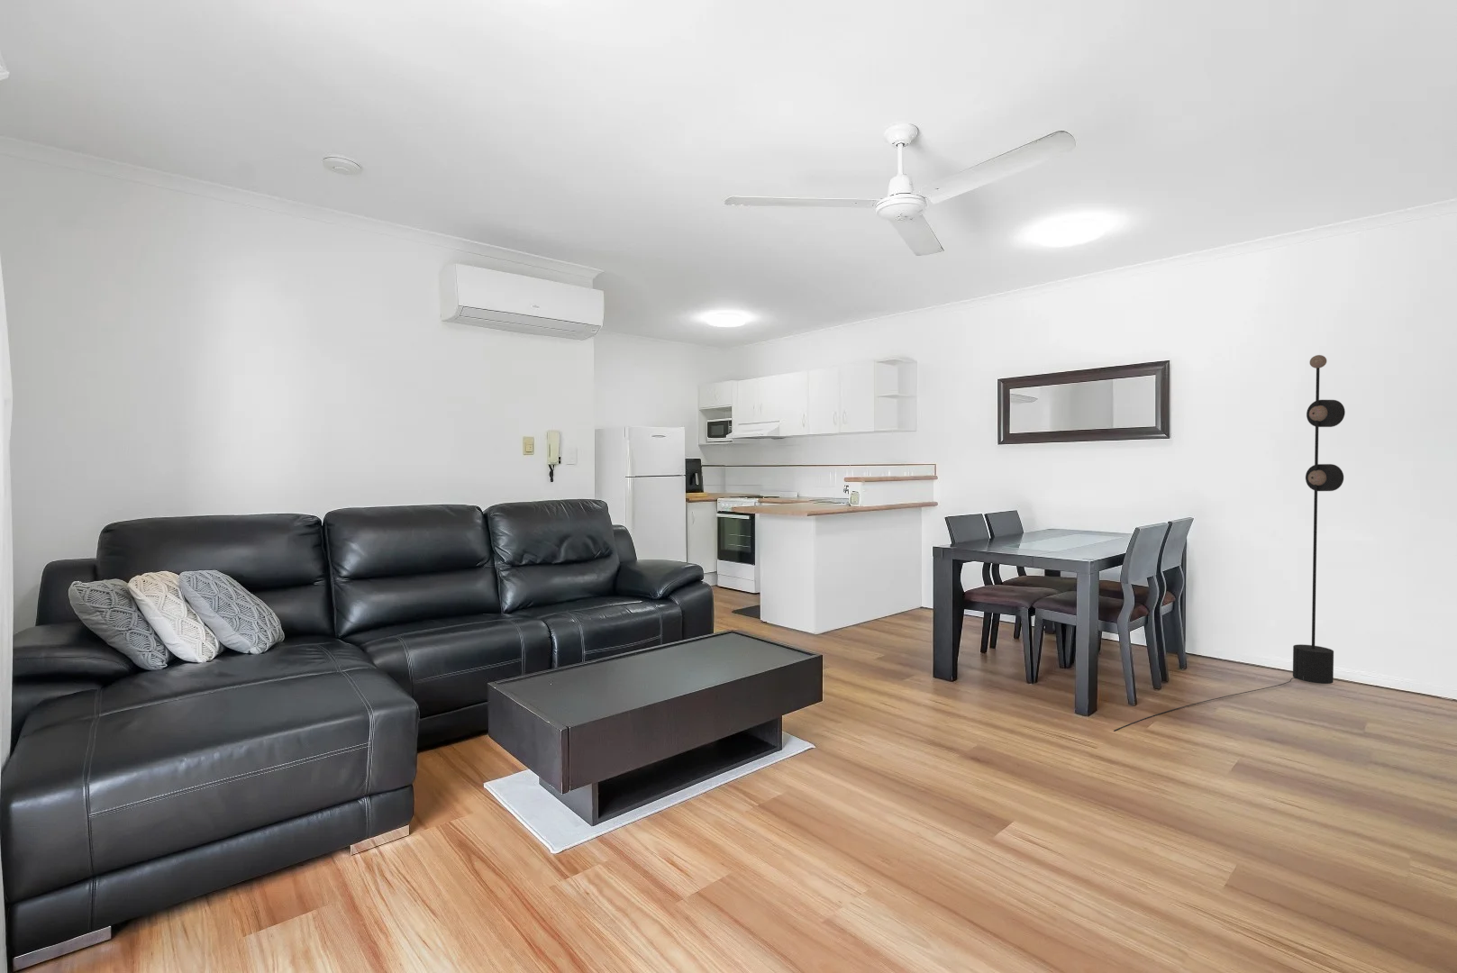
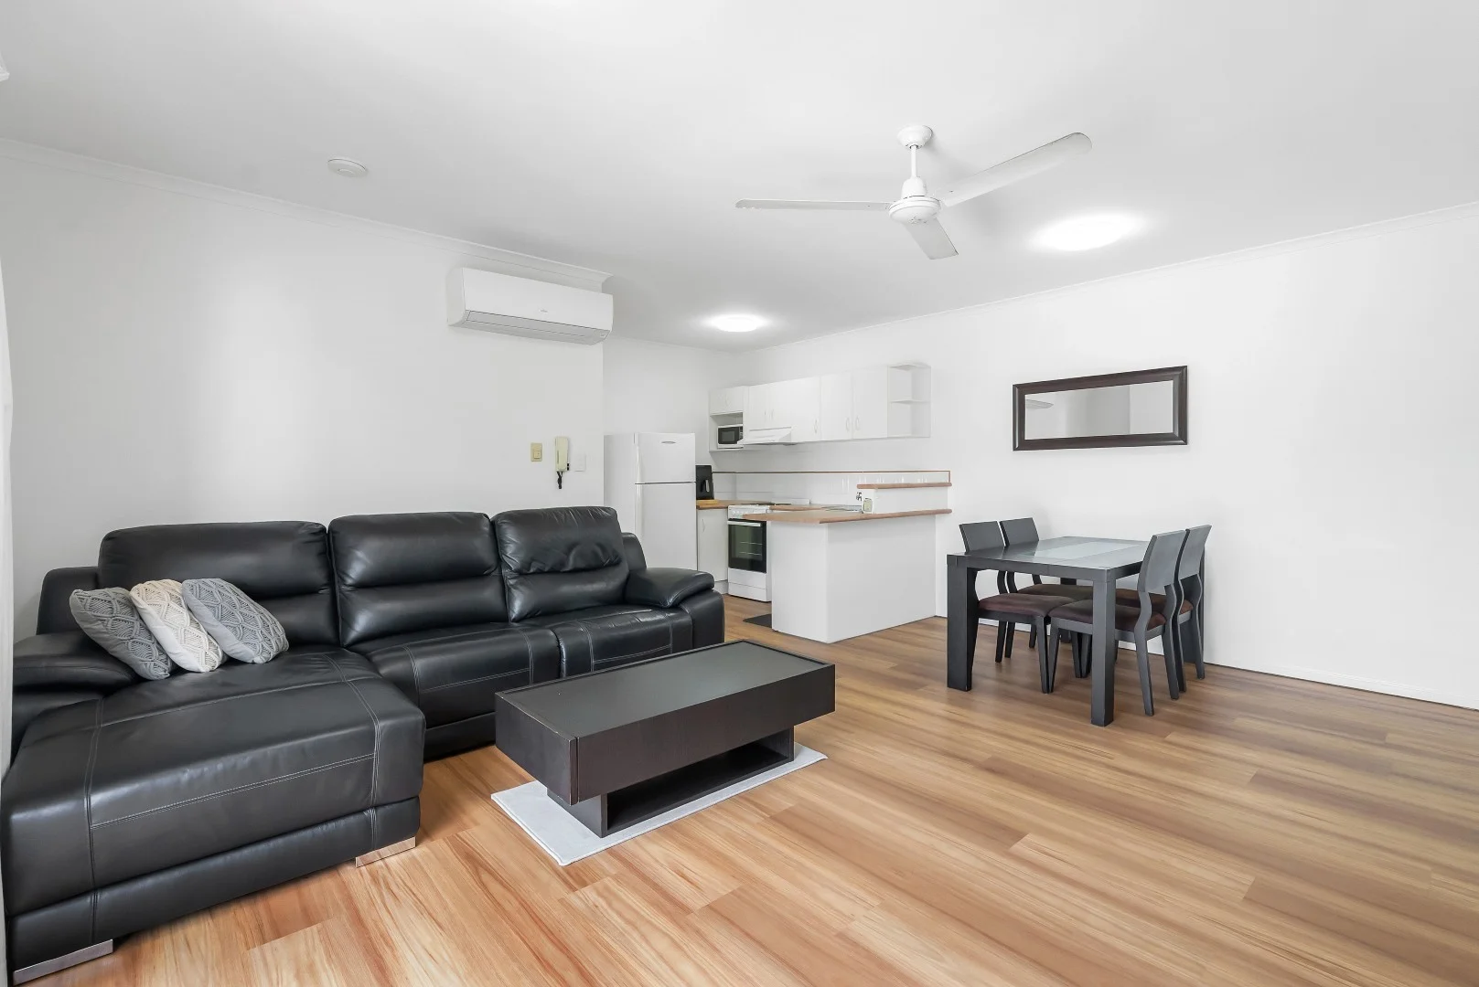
- floor lamp [1113,354,1346,732]
